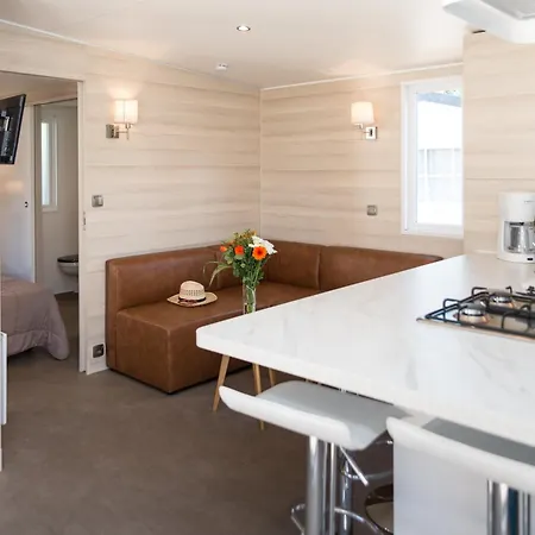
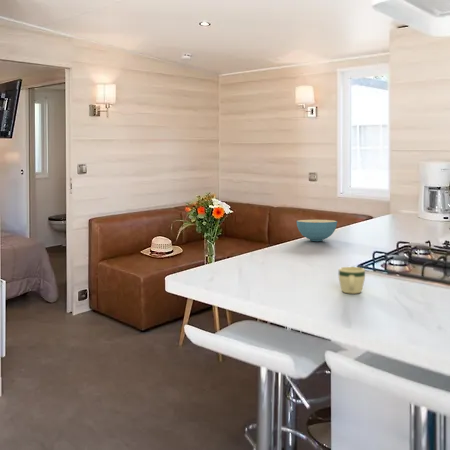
+ cereal bowl [296,219,338,242]
+ mug [338,266,366,295]
